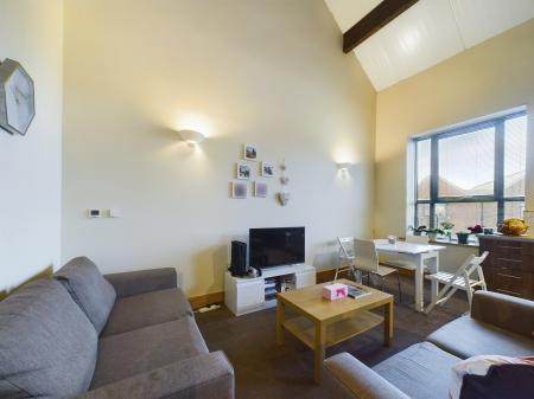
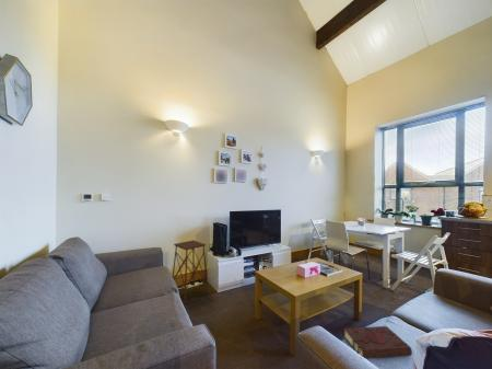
+ side table [172,239,210,305]
+ book [342,325,413,360]
